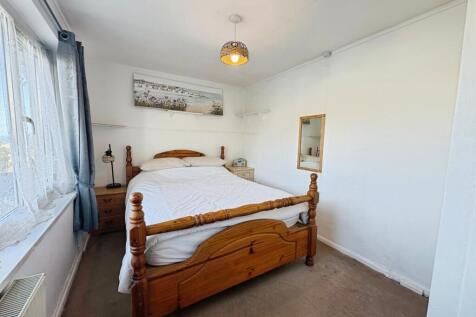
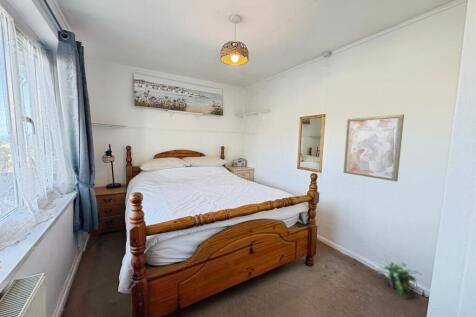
+ potted plant [372,256,421,298]
+ wall art [343,113,405,182]
